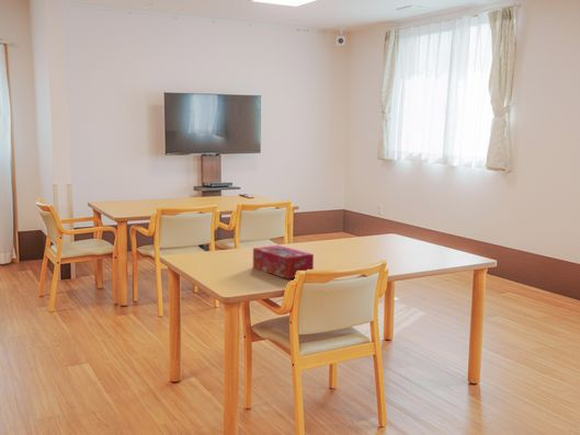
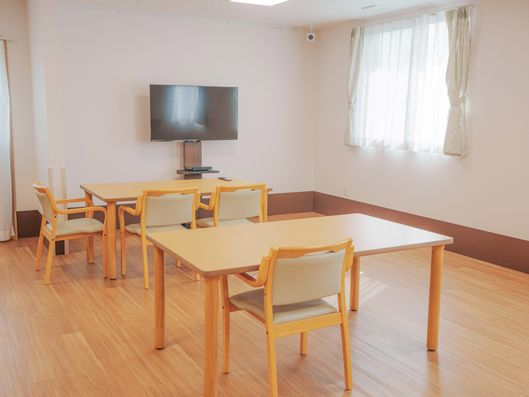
- tissue box [252,244,315,281]
